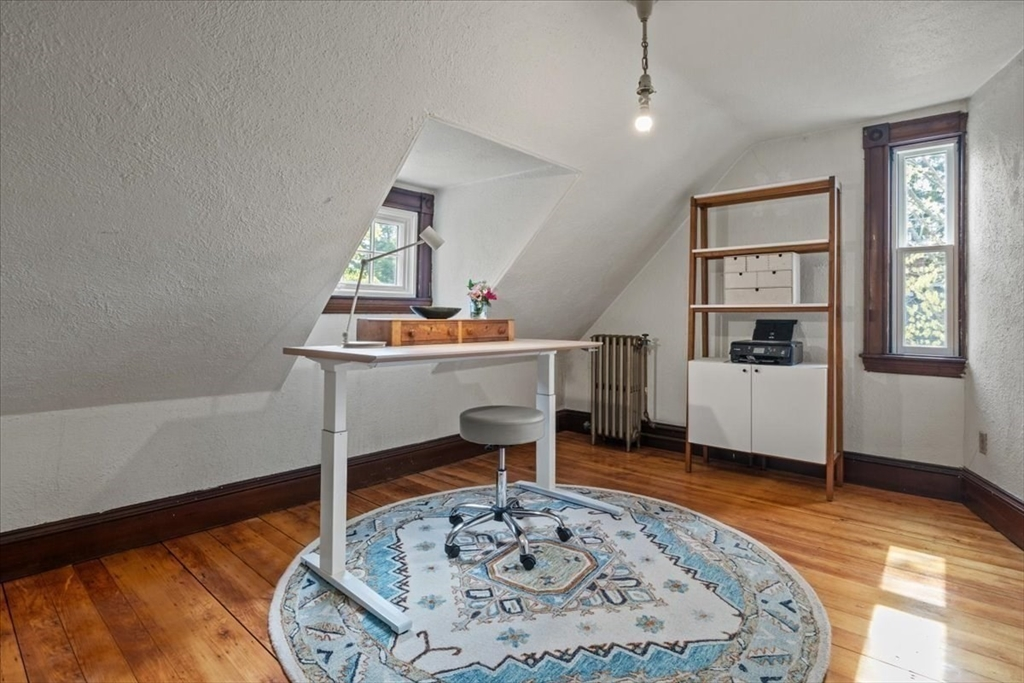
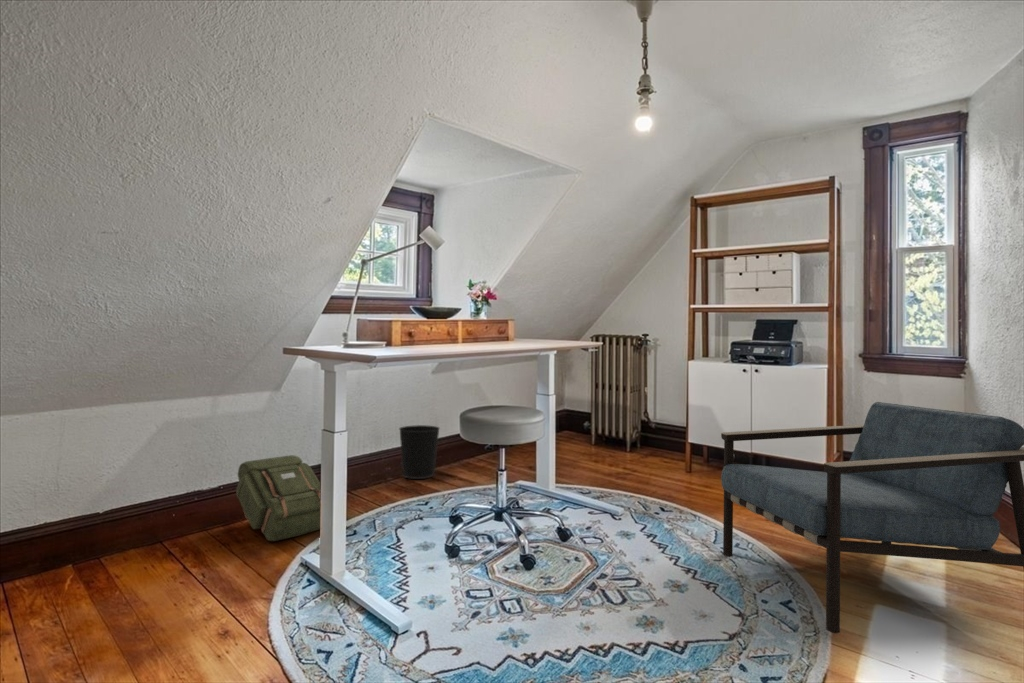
+ wastebasket [398,424,441,480]
+ armchair [720,401,1024,634]
+ backpack [235,454,322,542]
